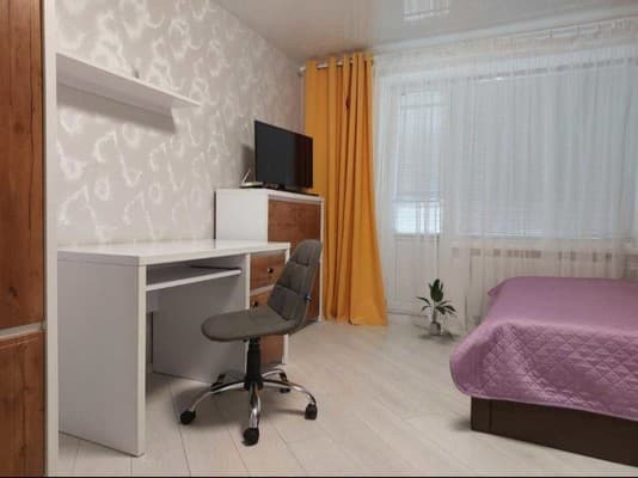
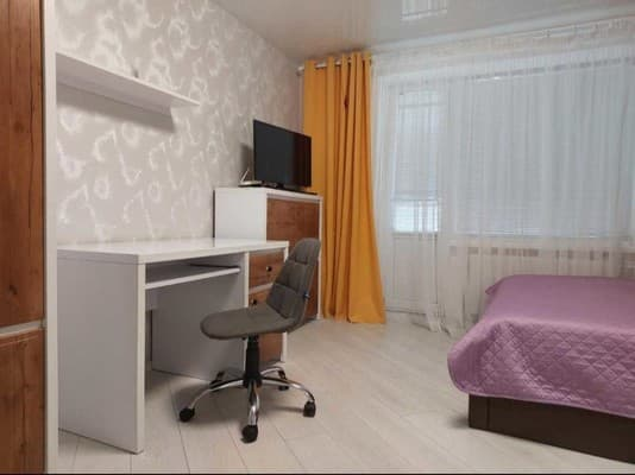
- potted plant [415,278,458,336]
